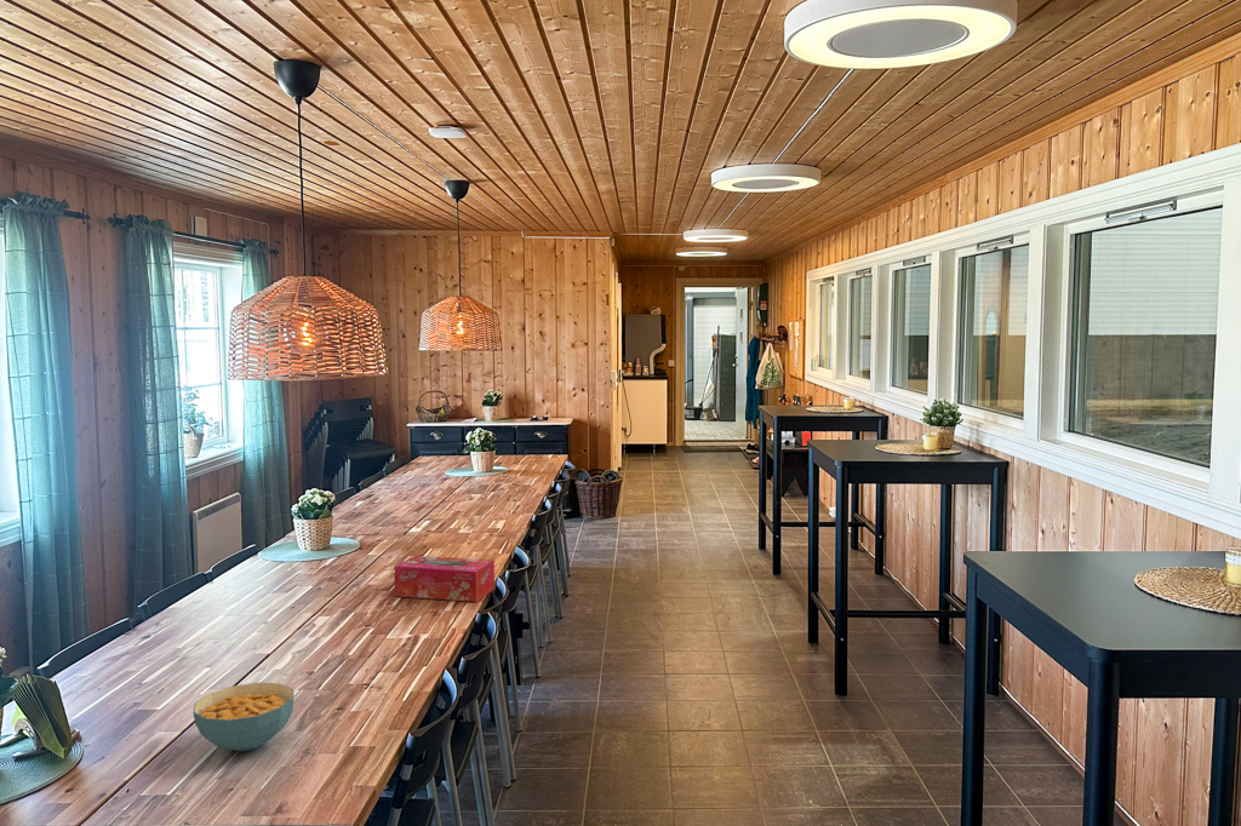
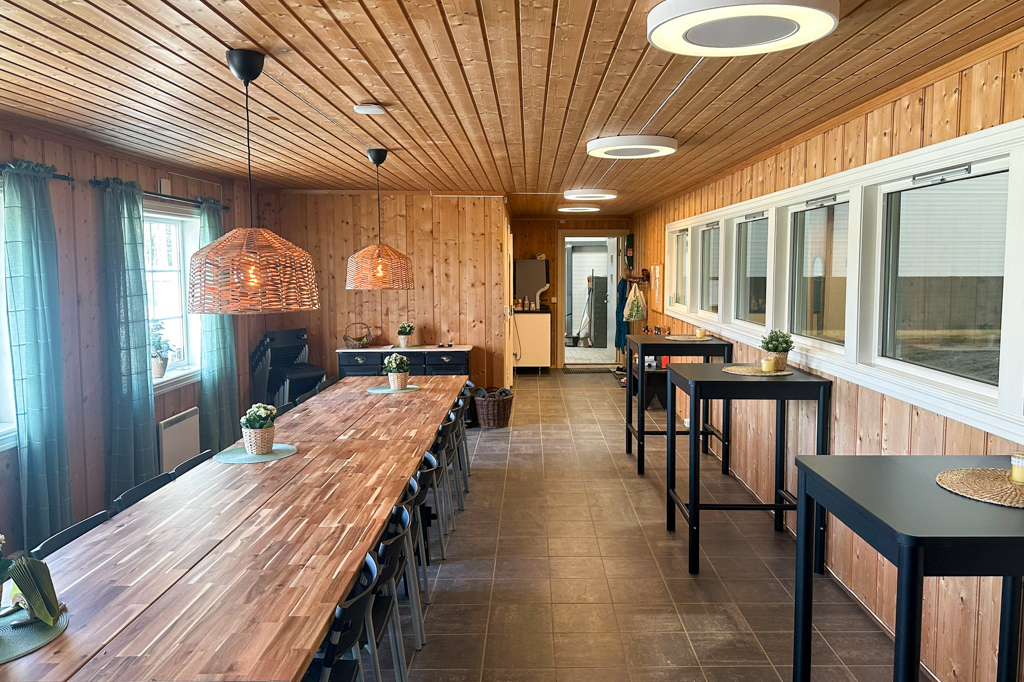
- tissue box [393,555,496,603]
- cereal bowl [191,682,296,752]
